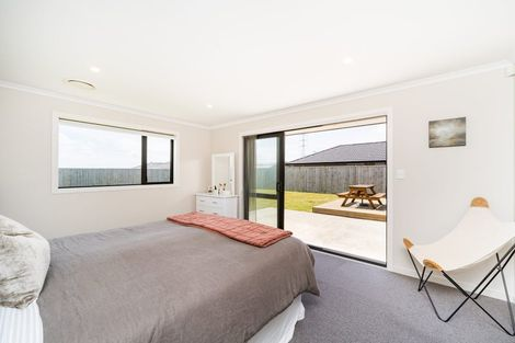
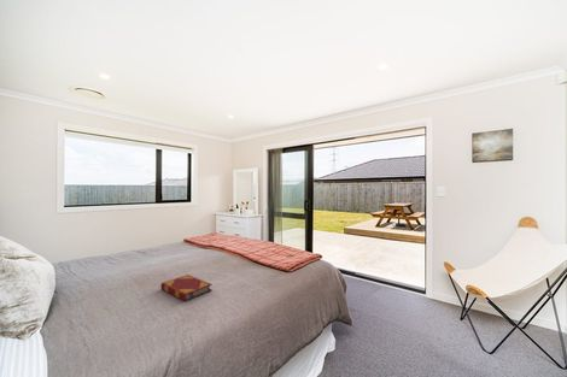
+ hardback book [159,273,214,302]
